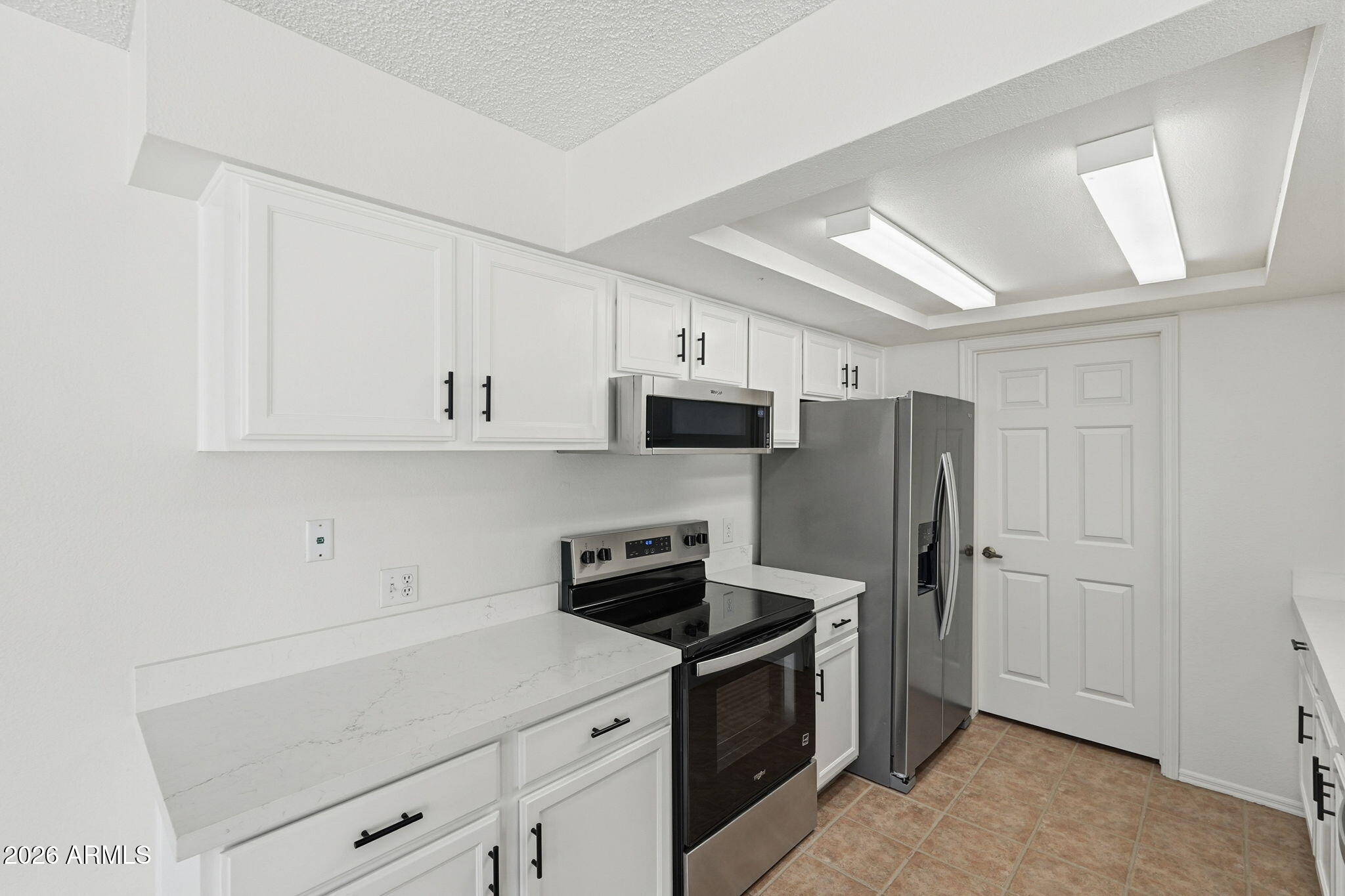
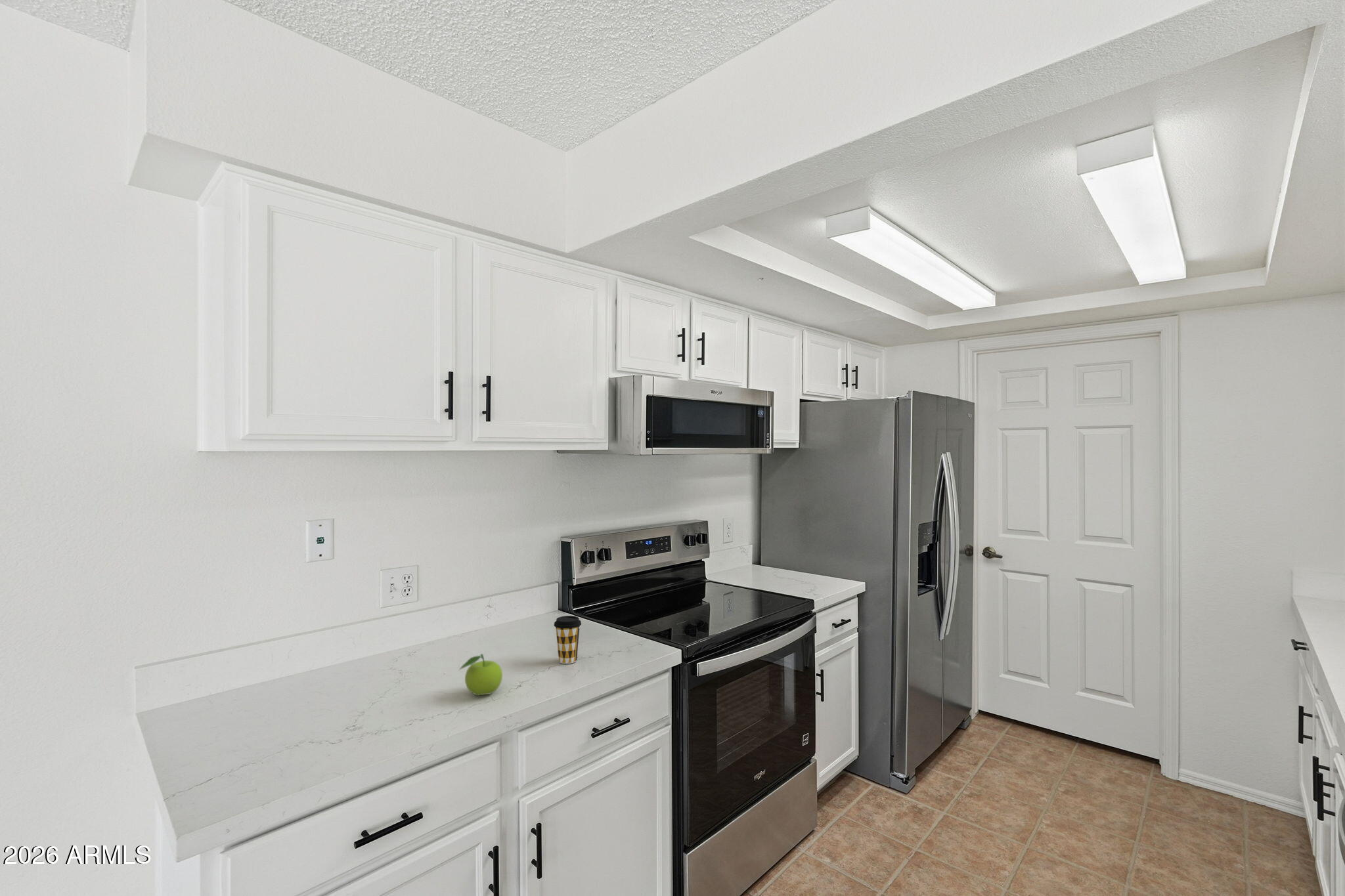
+ fruit [458,653,503,696]
+ coffee cup [553,615,582,664]
